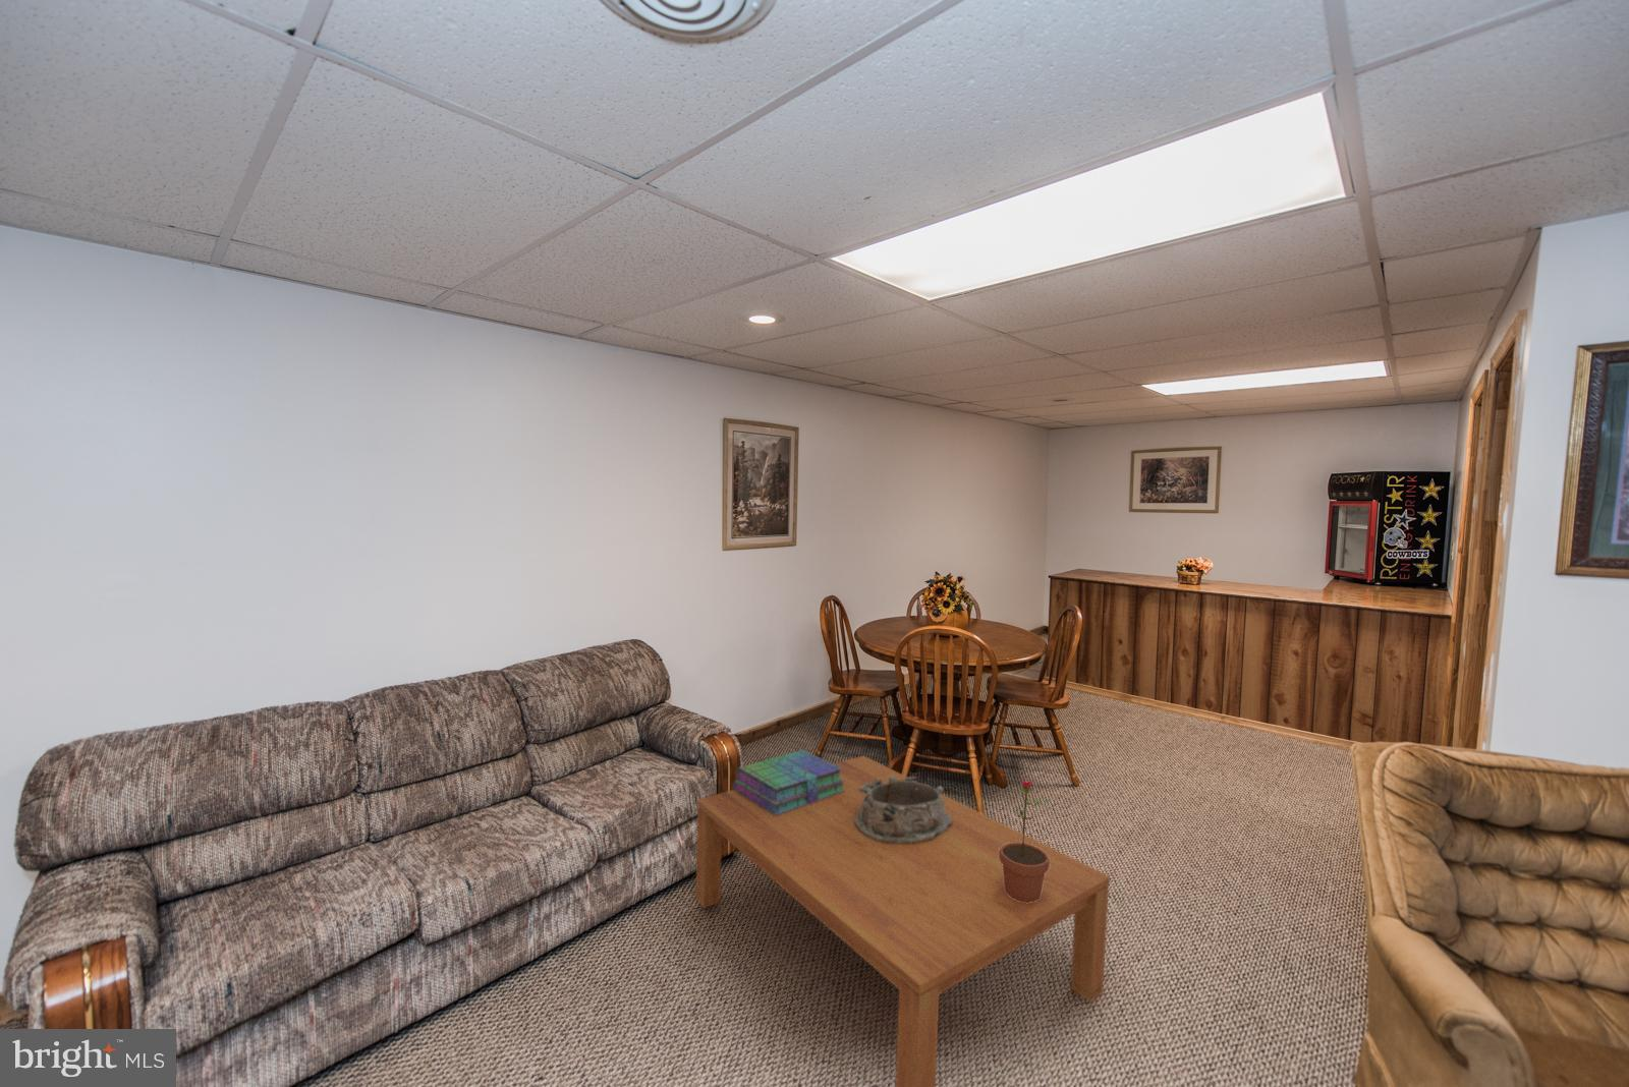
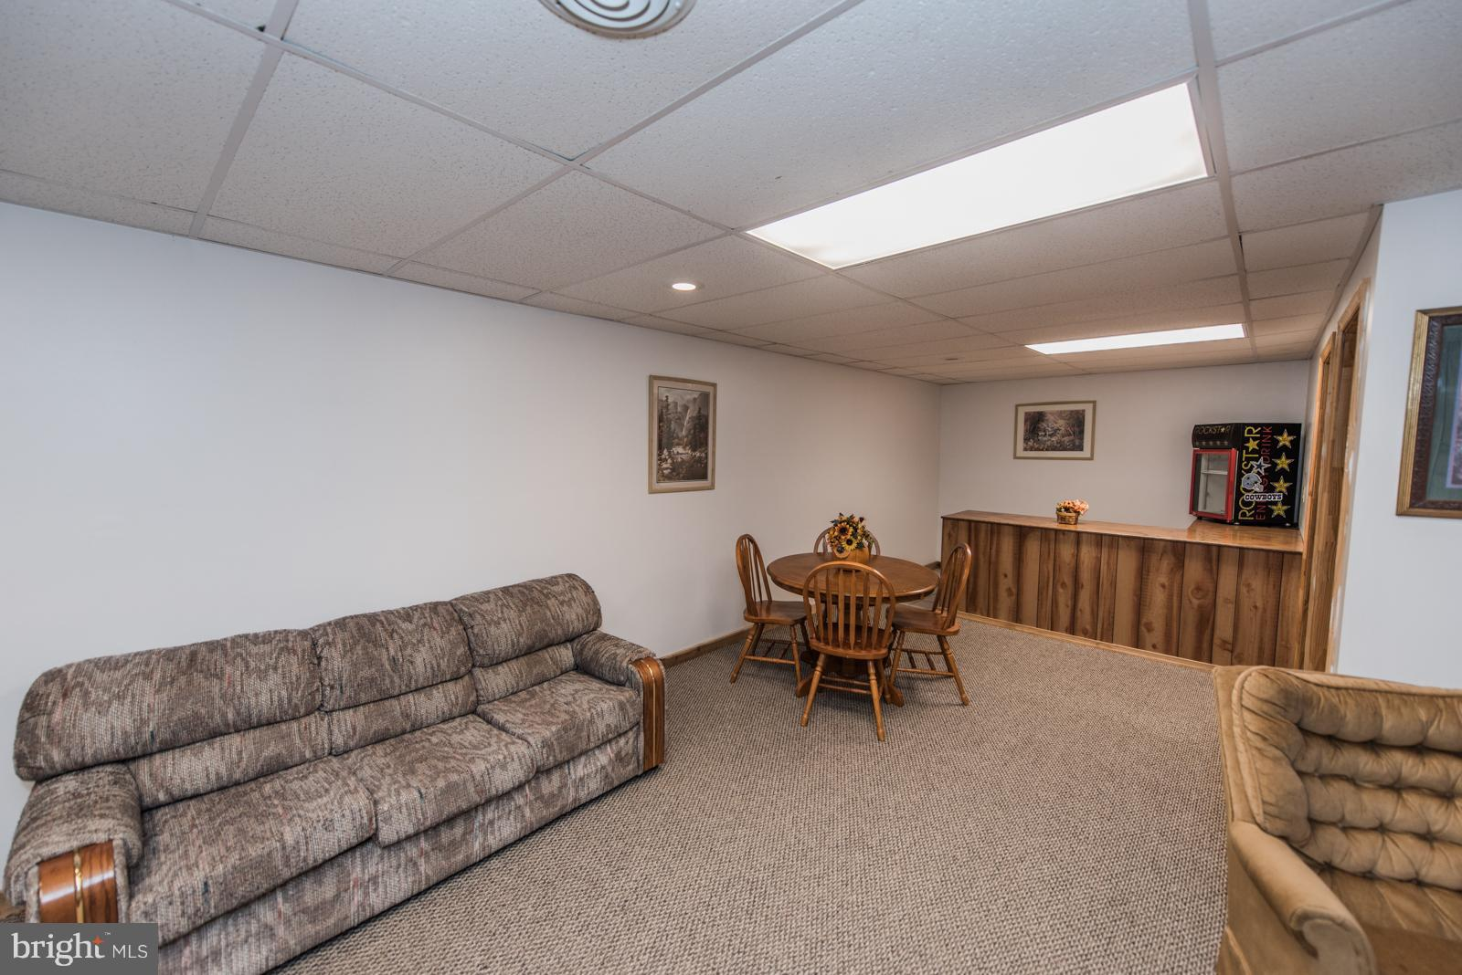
- stack of books [733,749,845,815]
- coffee table [694,756,1111,1087]
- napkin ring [855,775,952,843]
- potted flower [998,780,1050,903]
